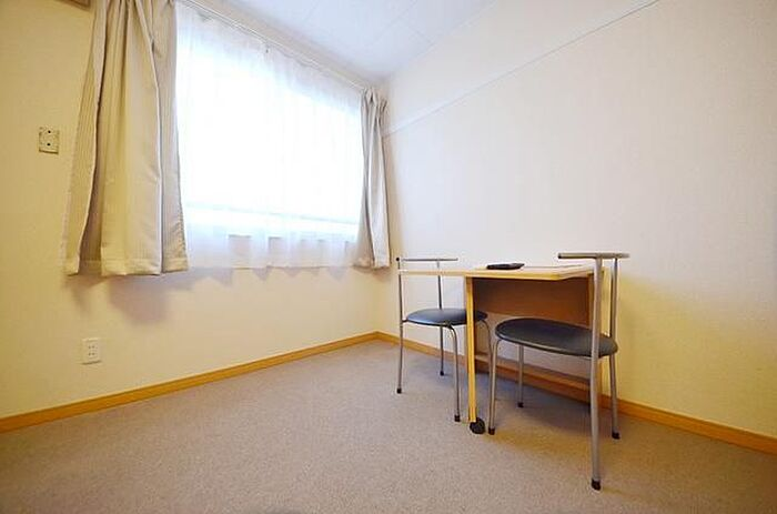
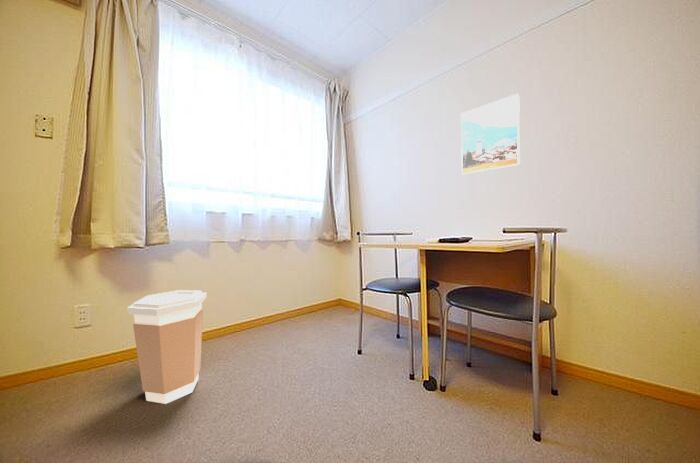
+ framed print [460,93,521,176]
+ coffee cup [126,289,207,405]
